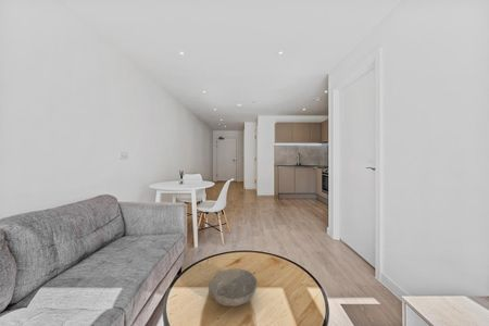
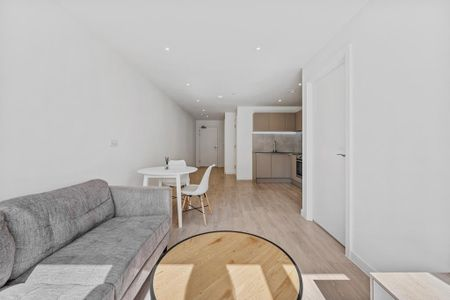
- bowl [208,267,259,308]
